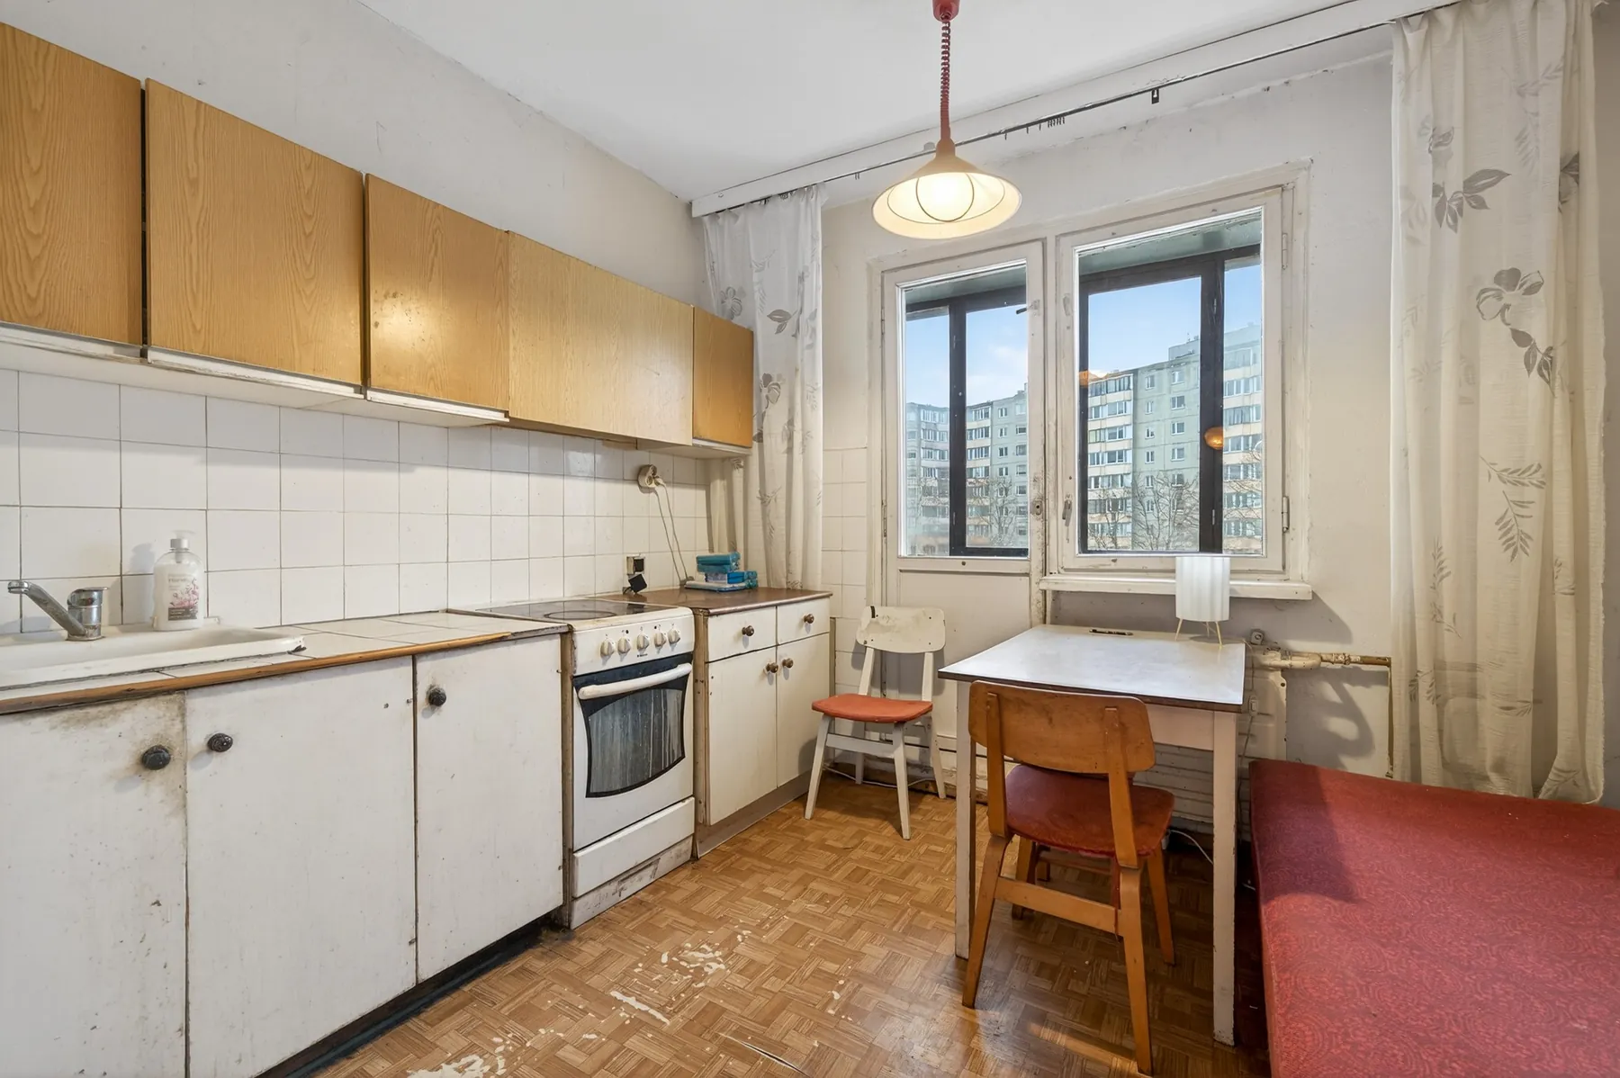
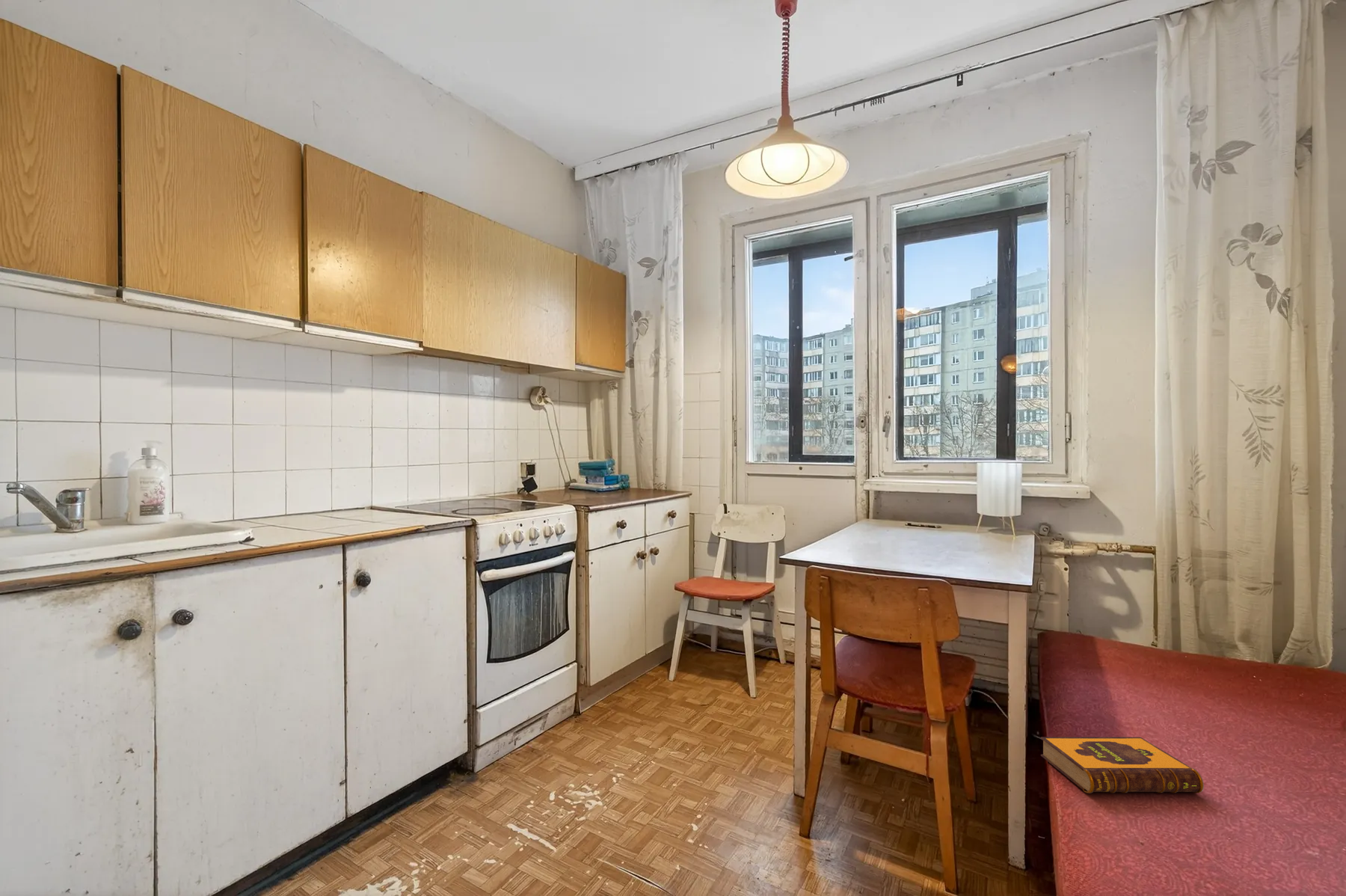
+ hardback book [1040,737,1205,794]
